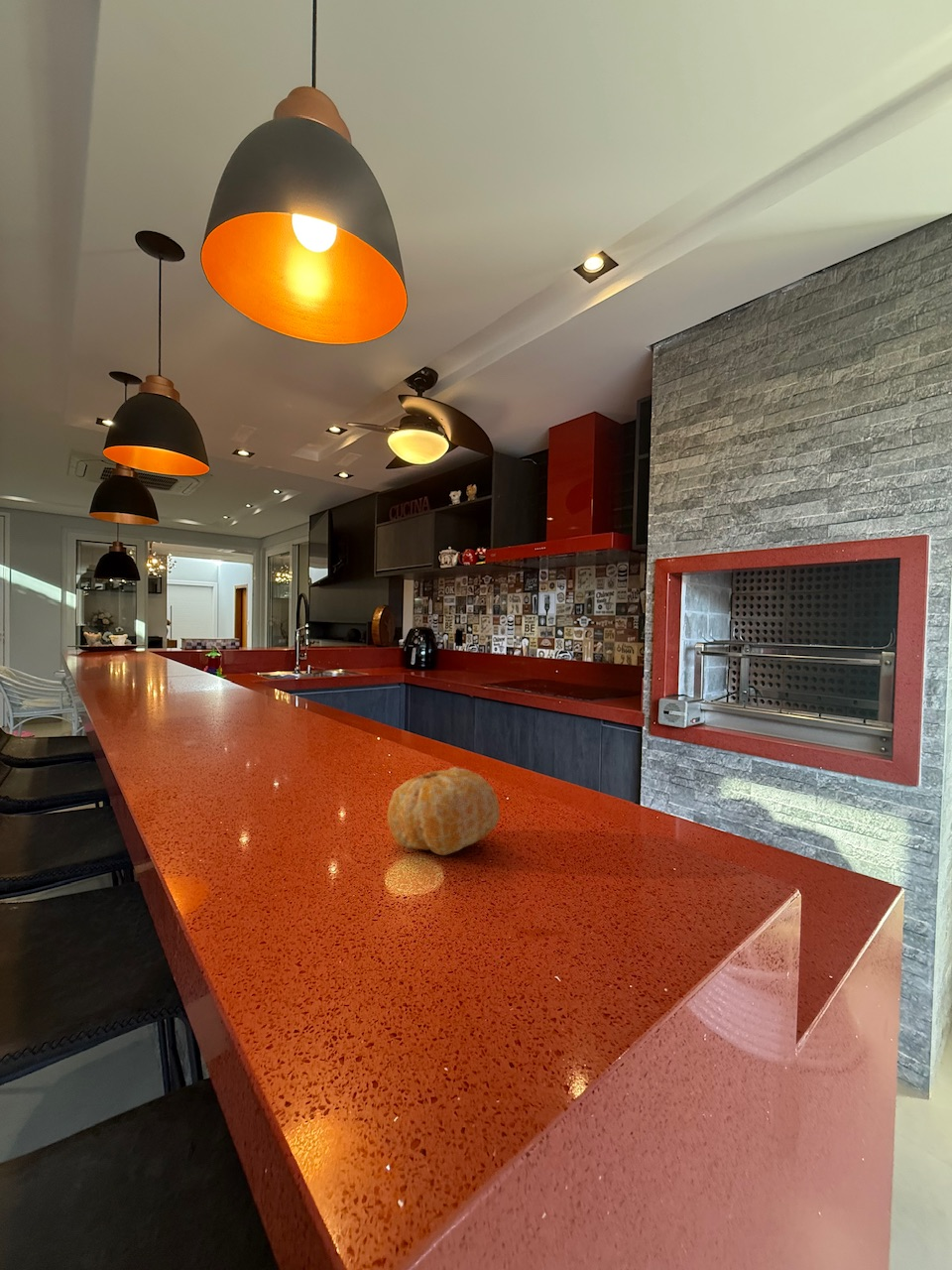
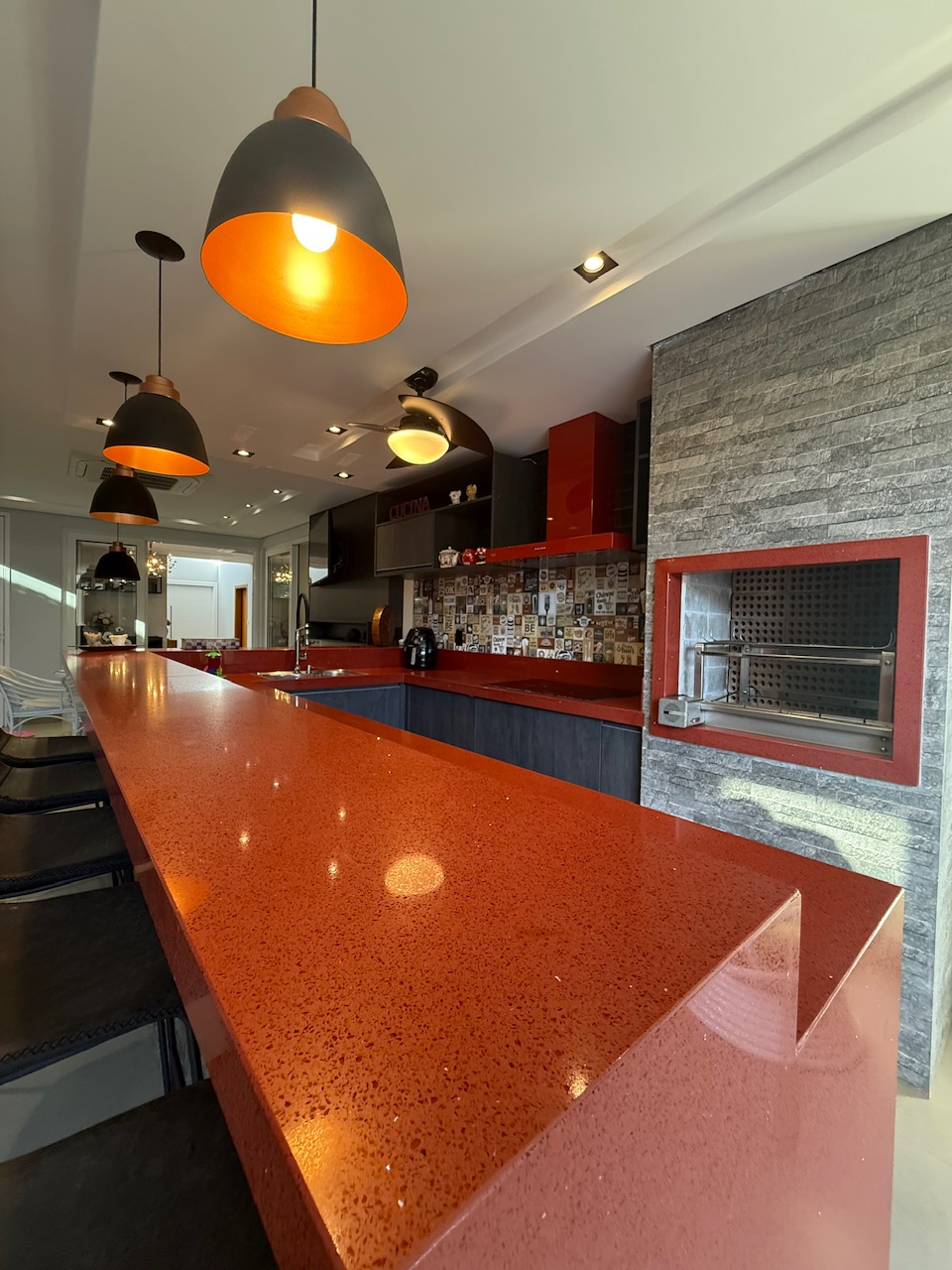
- fruit [387,766,501,856]
